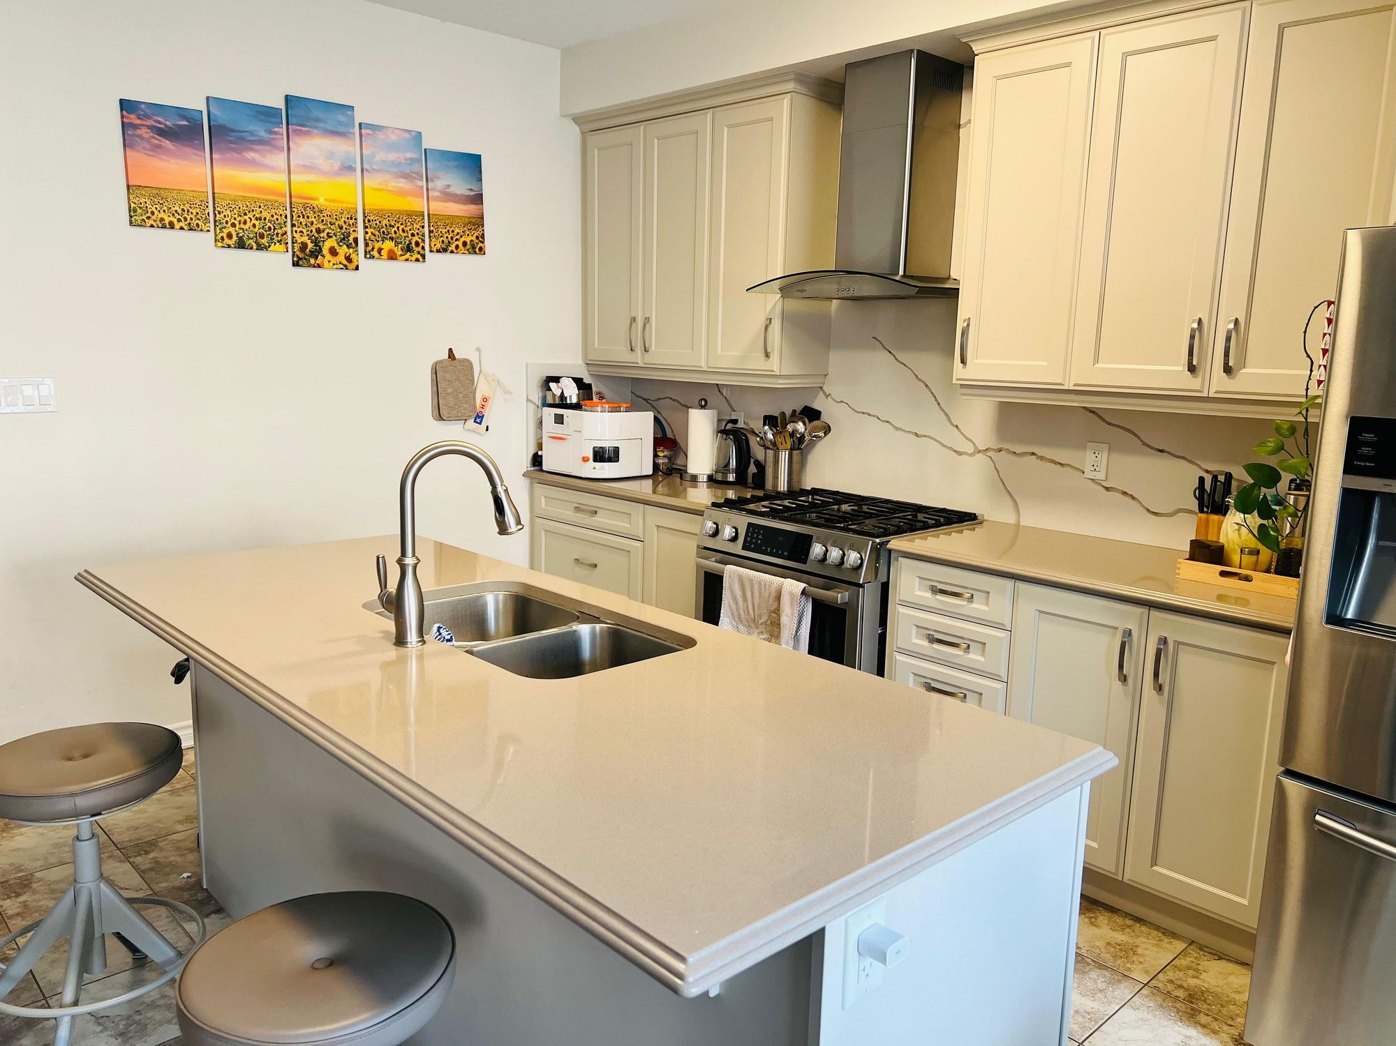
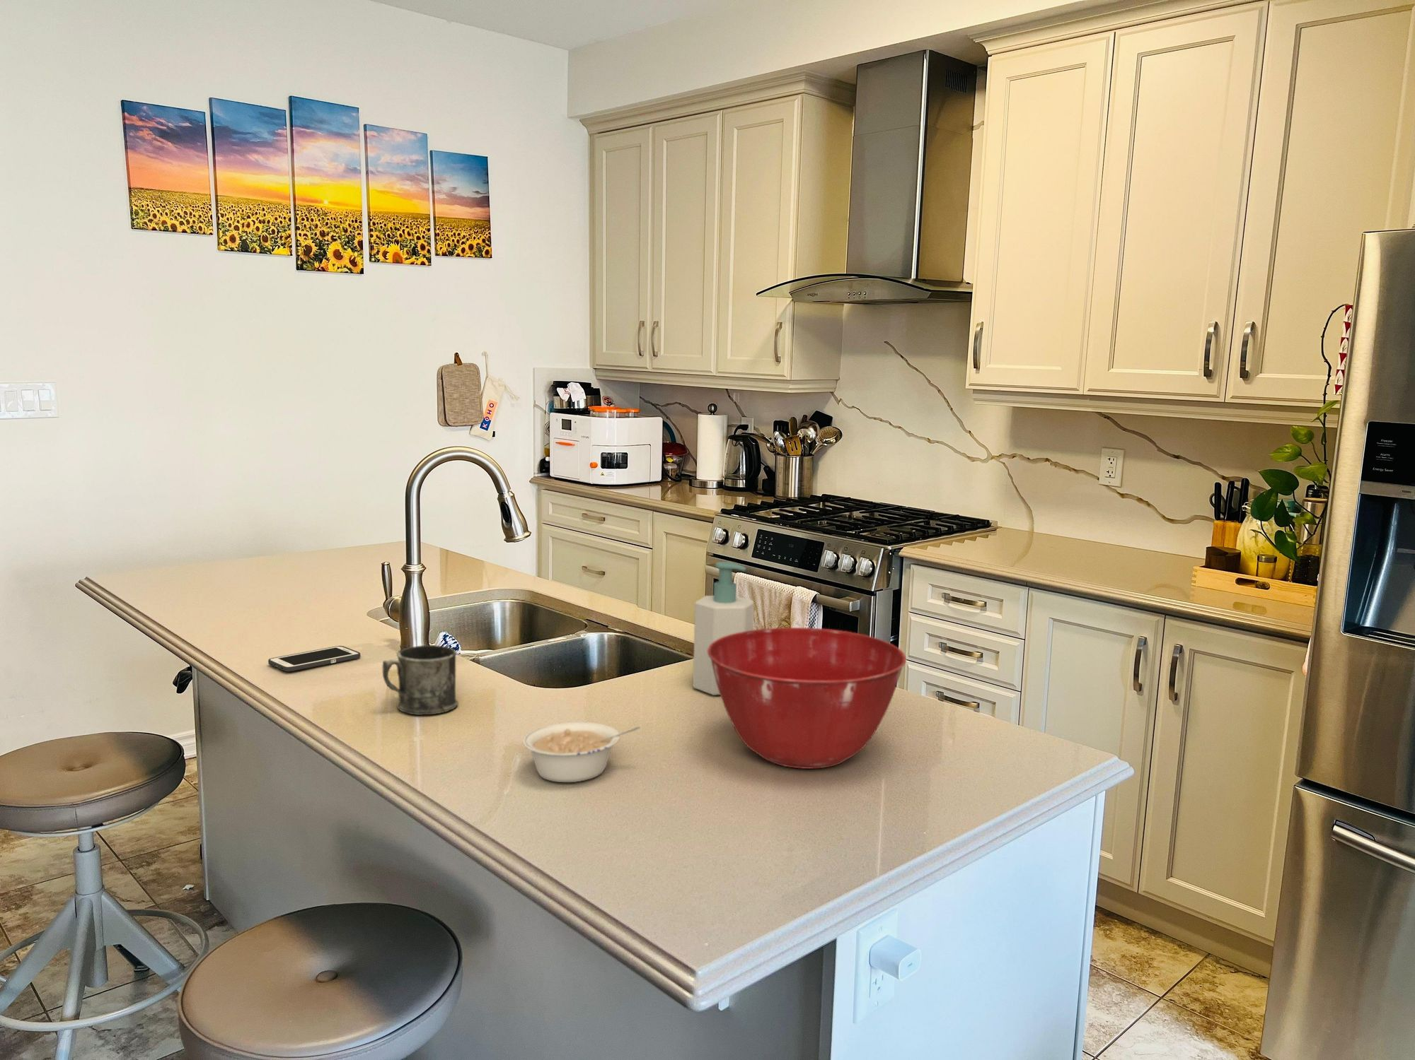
+ mixing bowl [708,627,907,769]
+ soap bottle [692,561,755,696]
+ cell phone [267,645,361,673]
+ mug [381,645,459,716]
+ legume [523,722,641,783]
